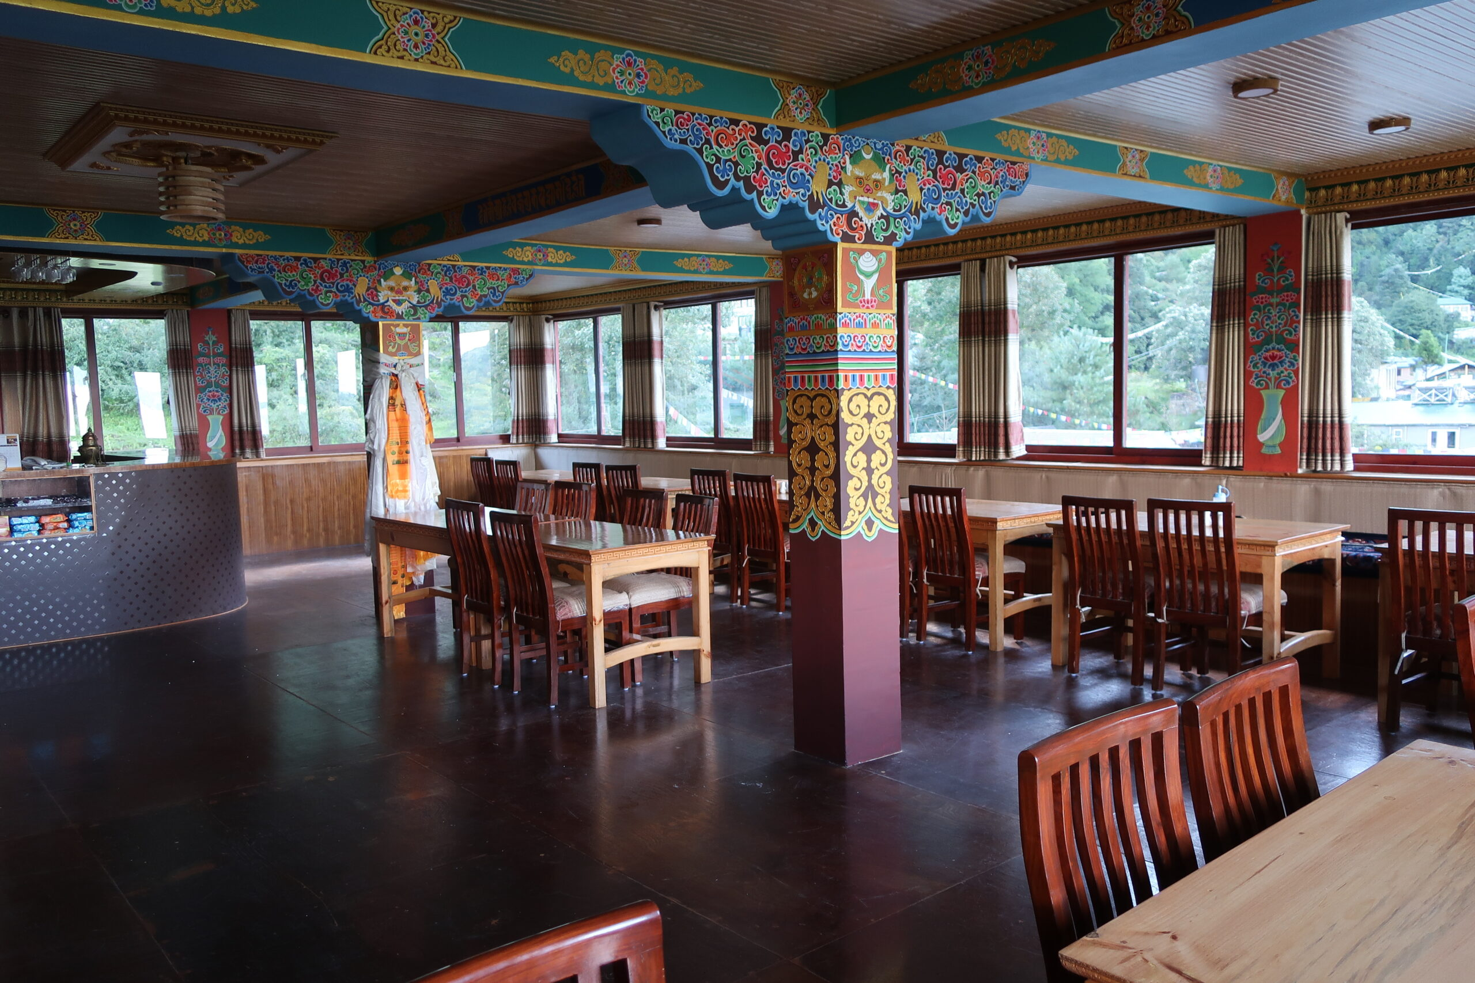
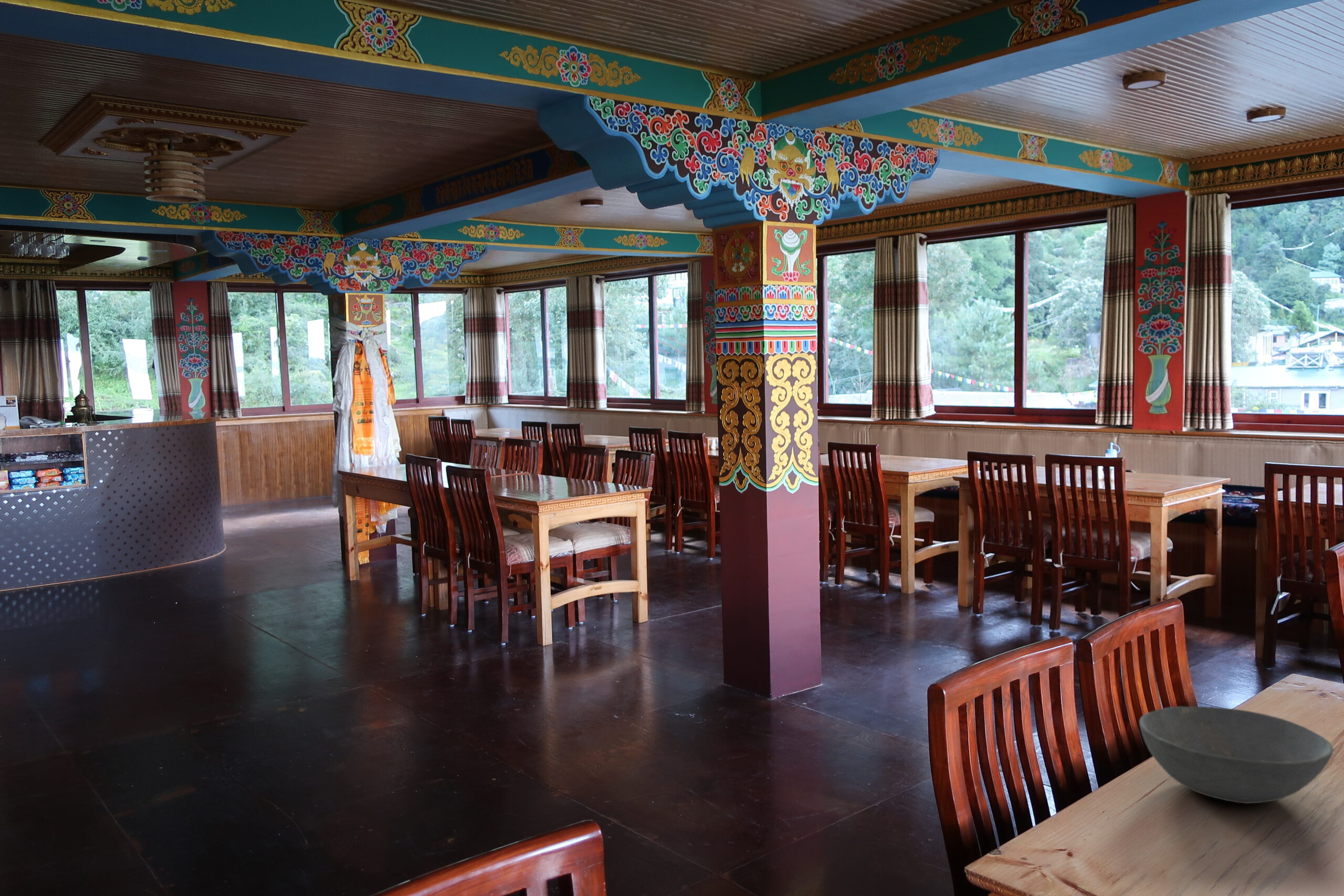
+ bowl [1139,706,1333,804]
